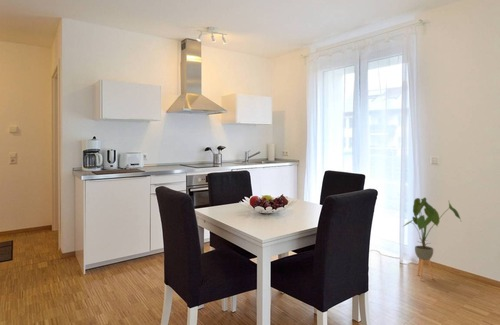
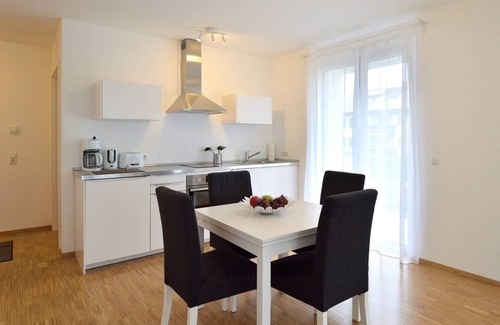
- house plant [403,197,462,281]
